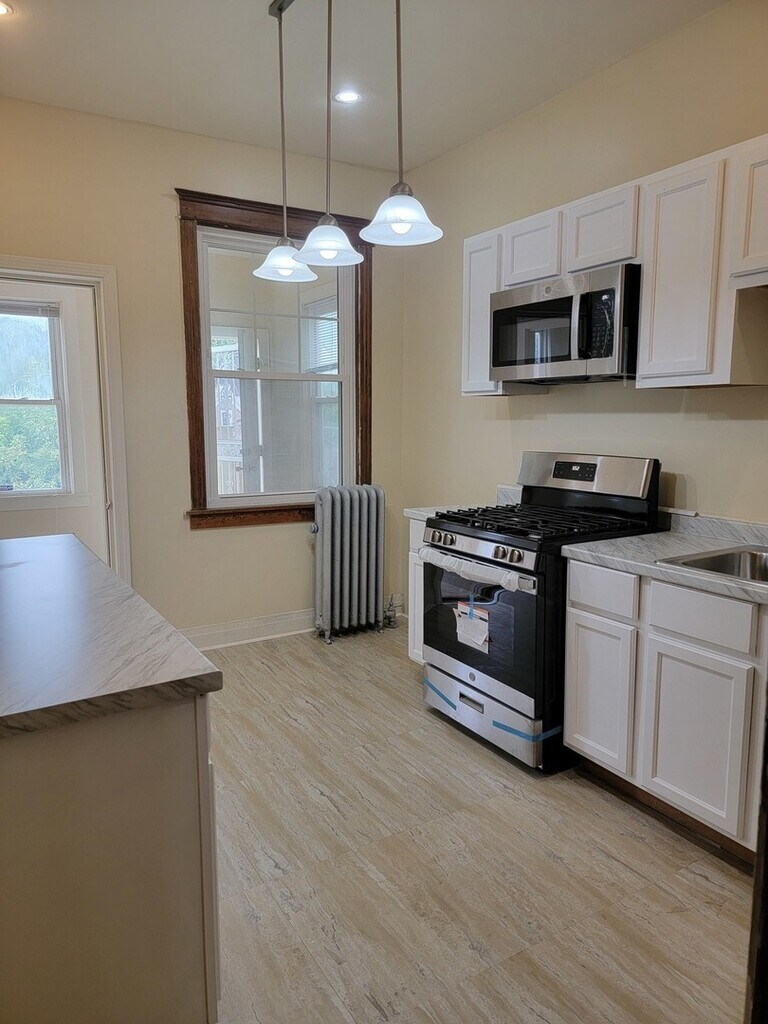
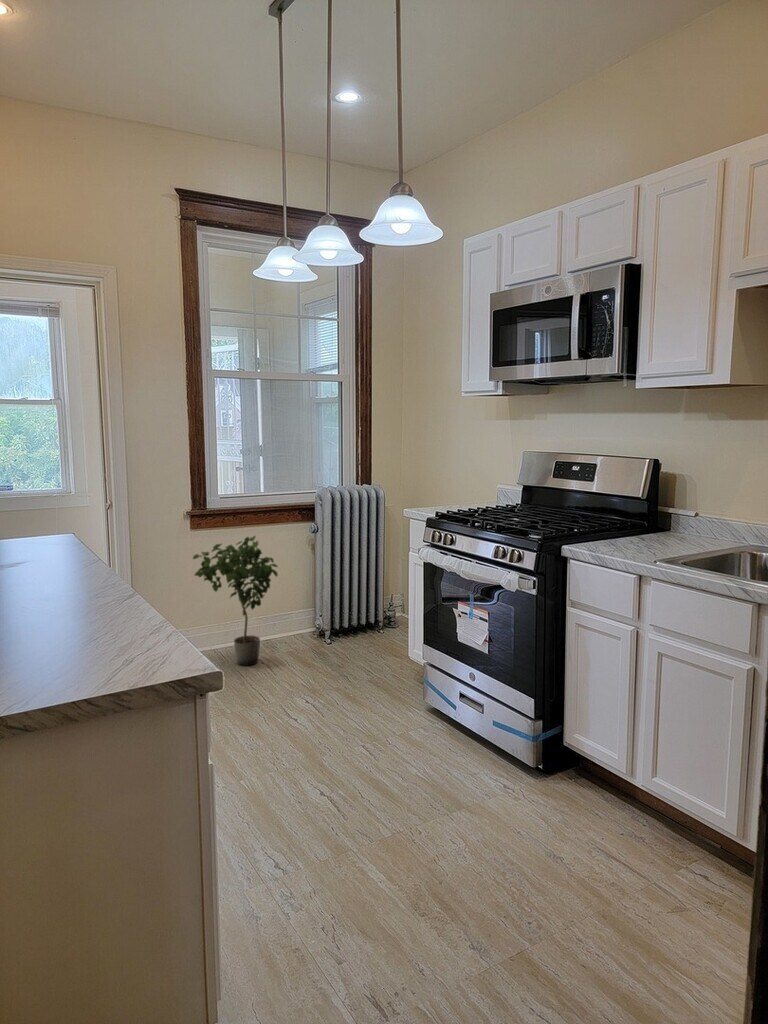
+ potted plant [192,535,279,667]
